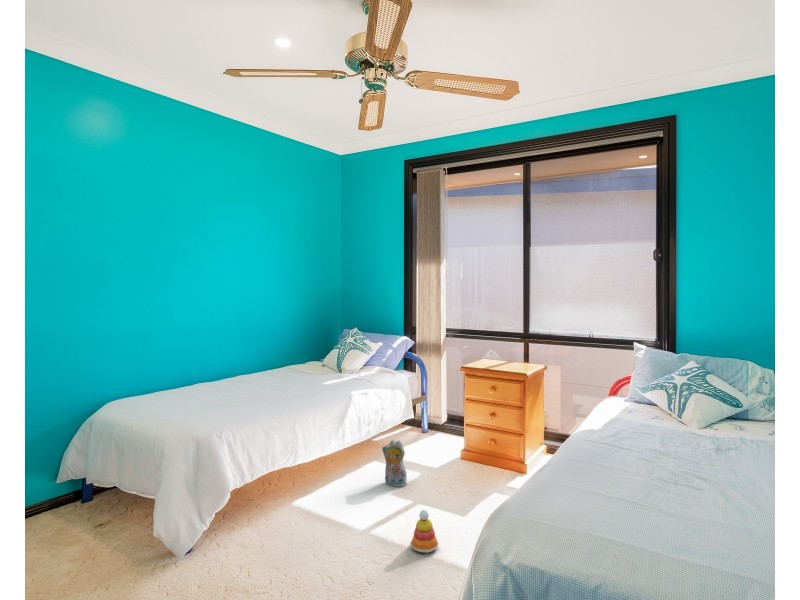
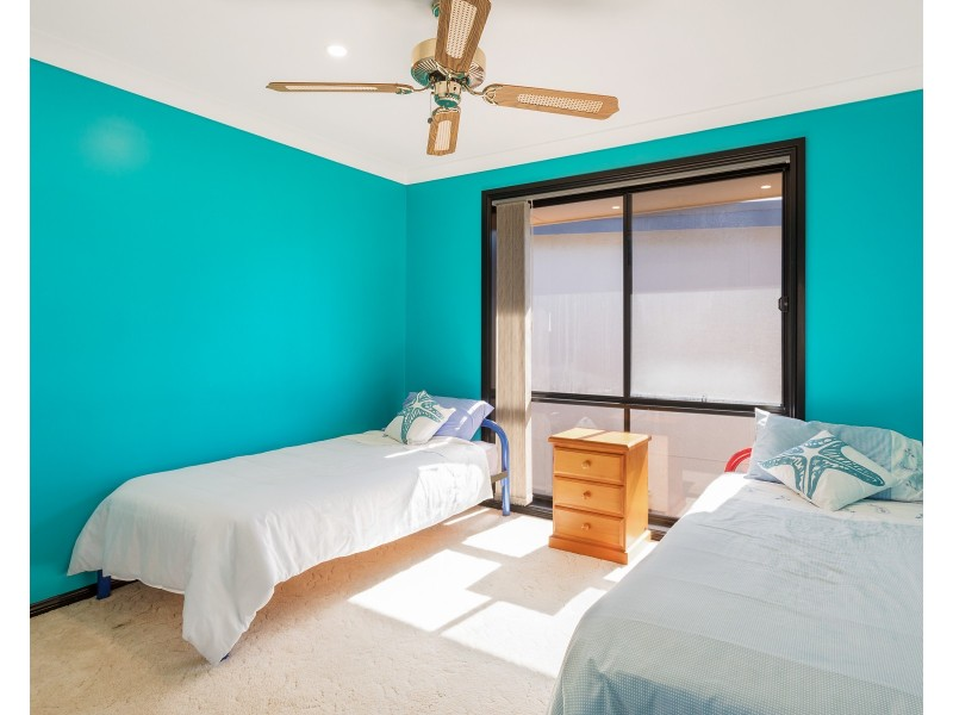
- stacking toy [410,508,439,554]
- plush toy [381,439,408,488]
